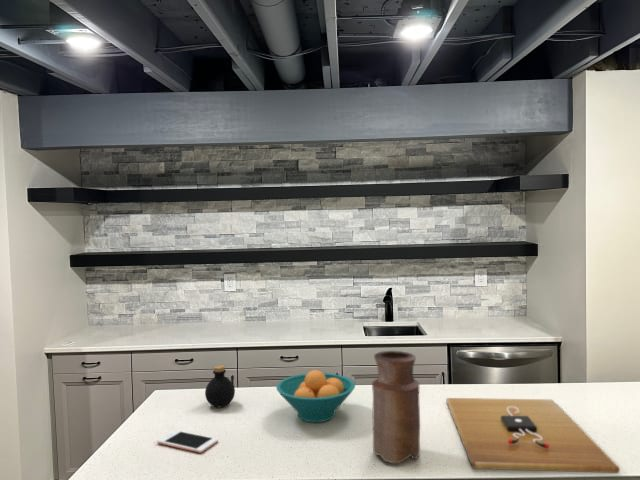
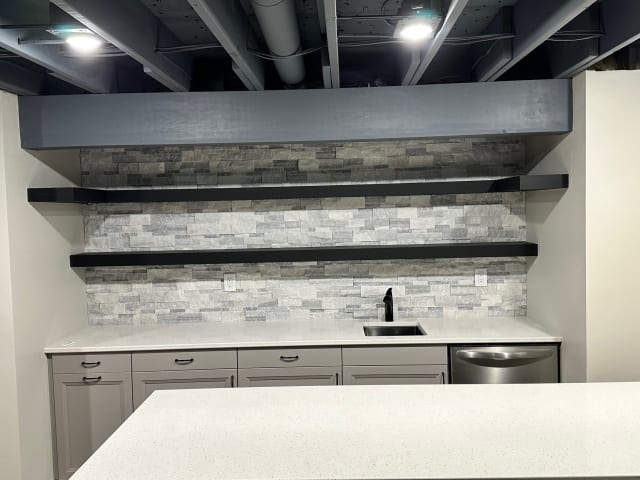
- cell phone [156,429,219,454]
- vase [371,350,421,464]
- bottle [204,364,236,408]
- fruit bowl [275,369,356,423]
- cutting board [445,397,621,474]
